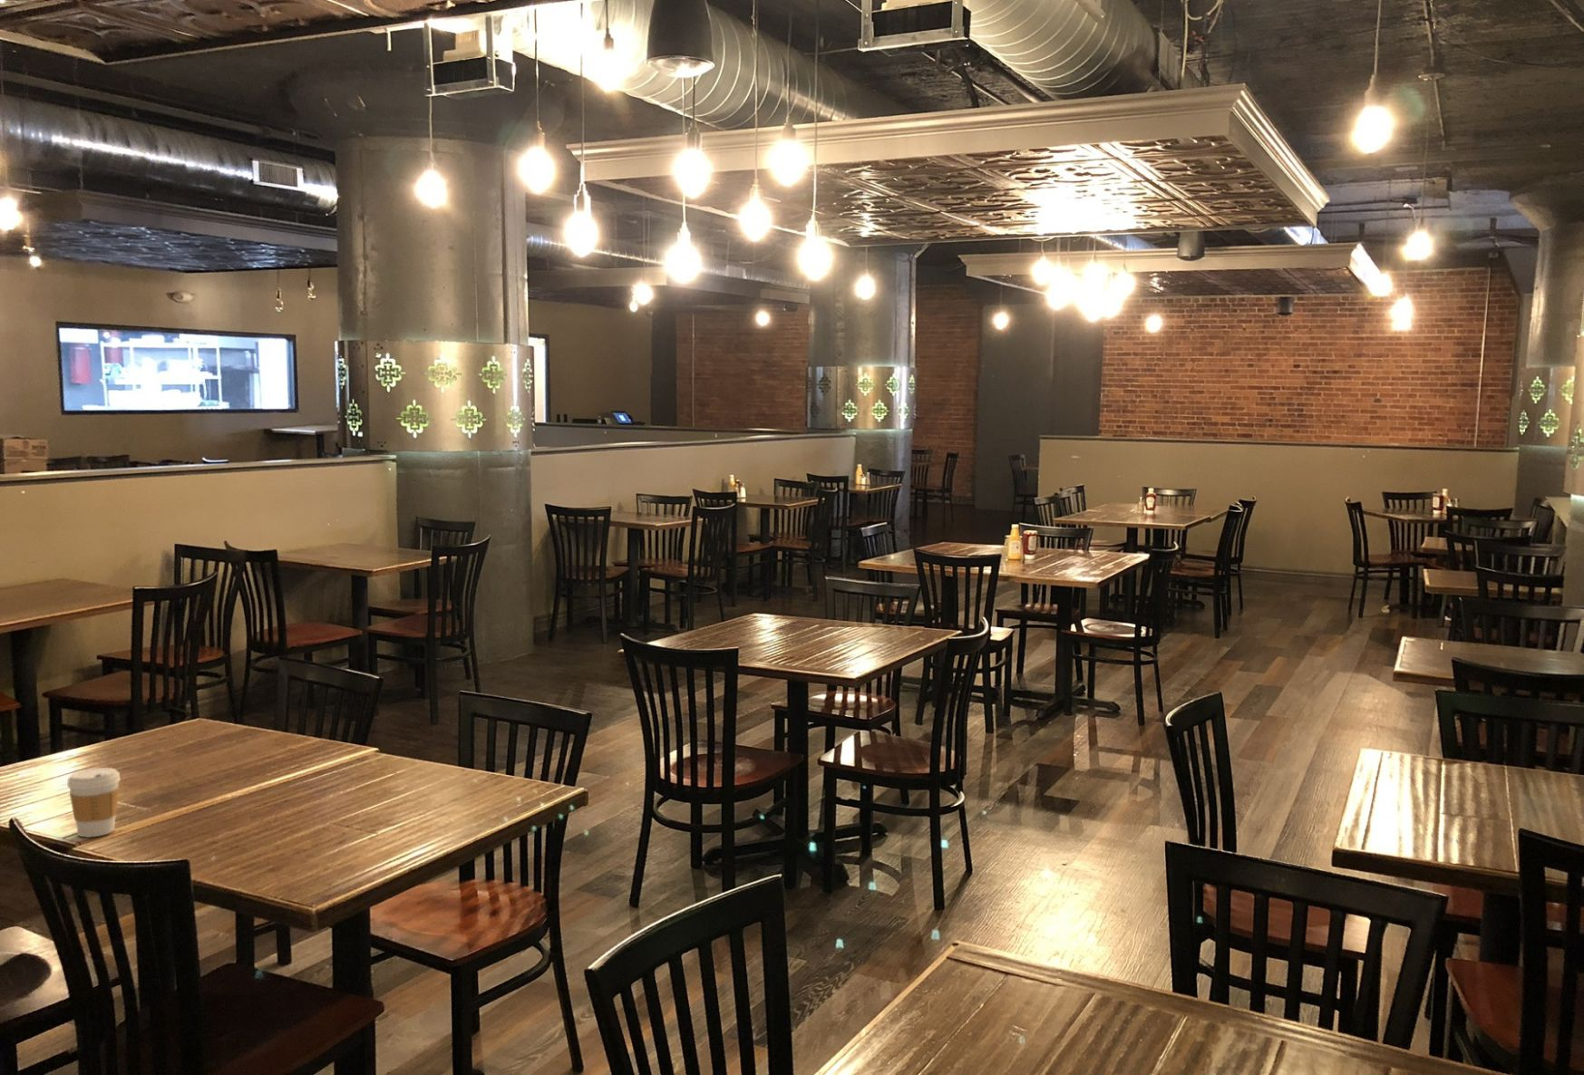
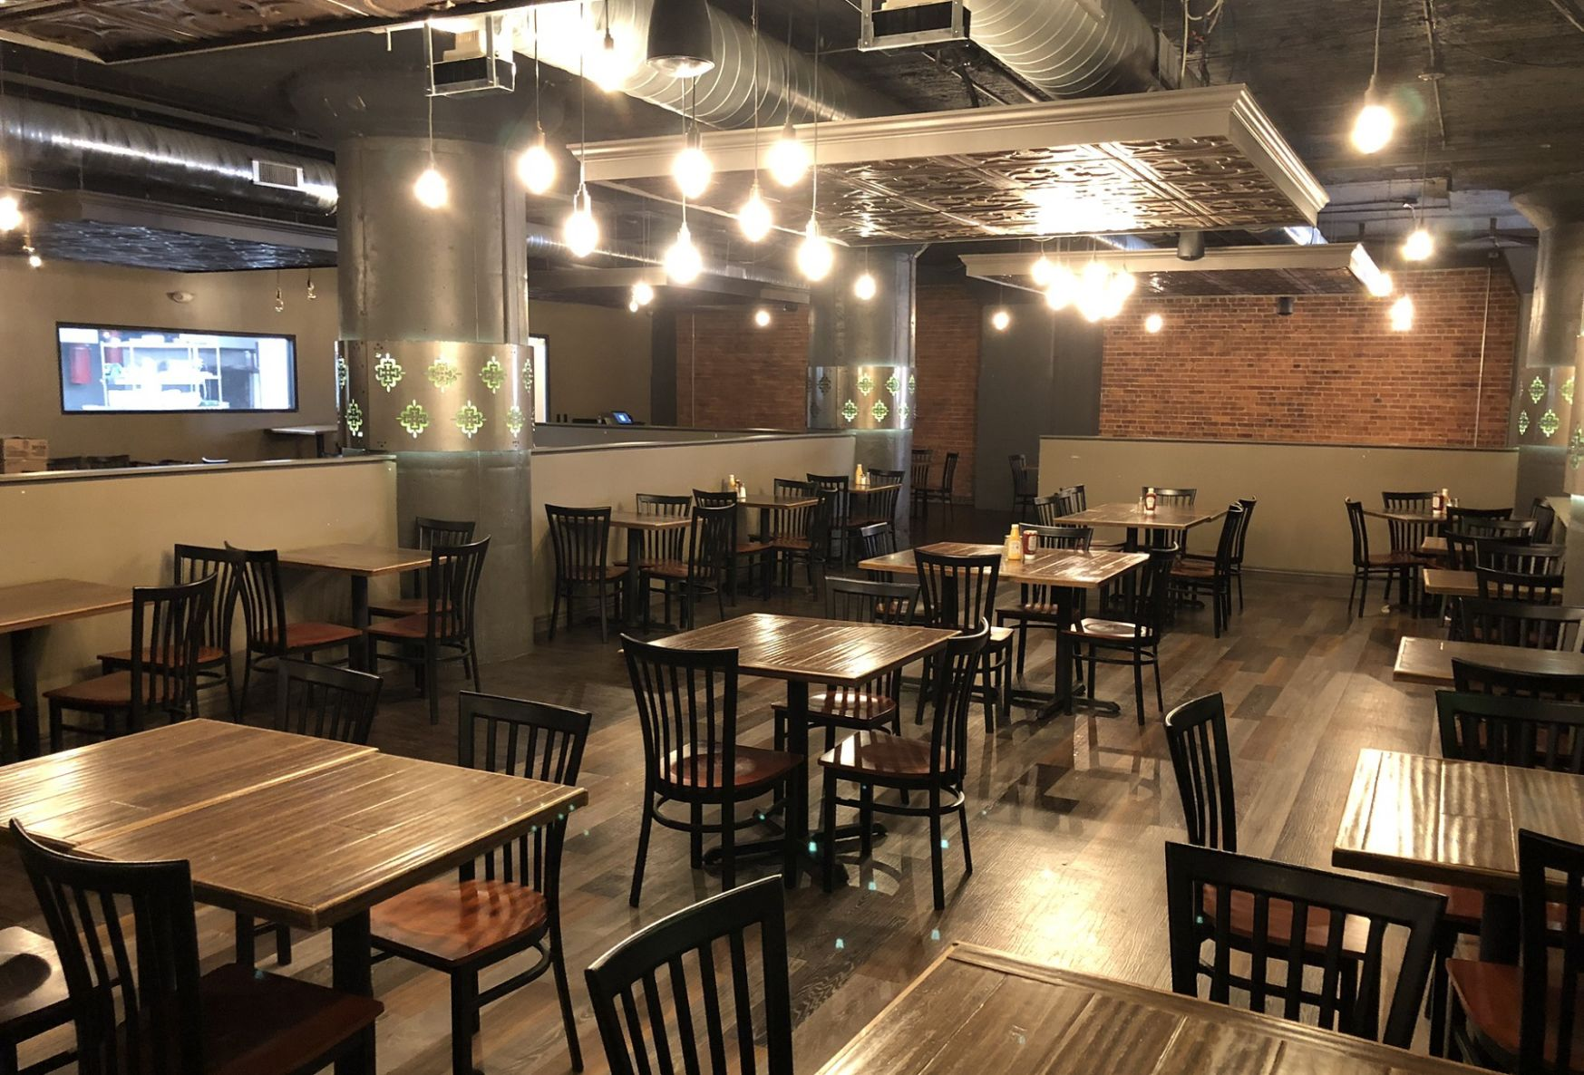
- coffee cup [66,767,121,839]
